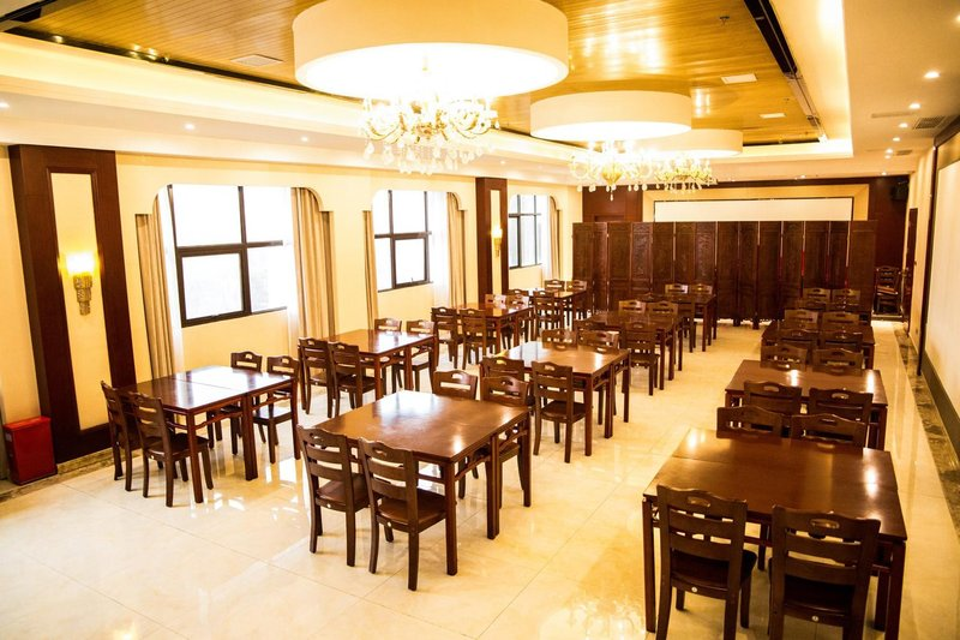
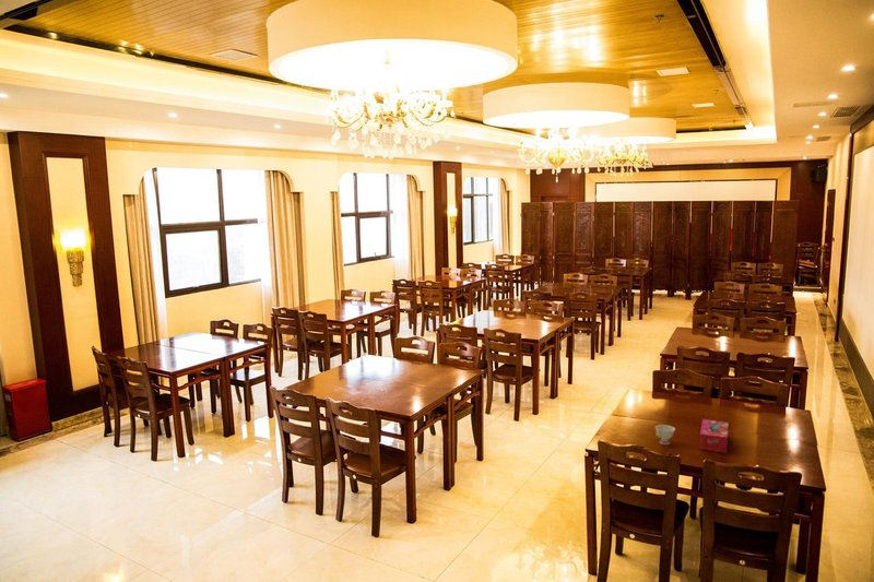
+ tissue box [699,418,729,454]
+ teacup [654,424,676,446]
